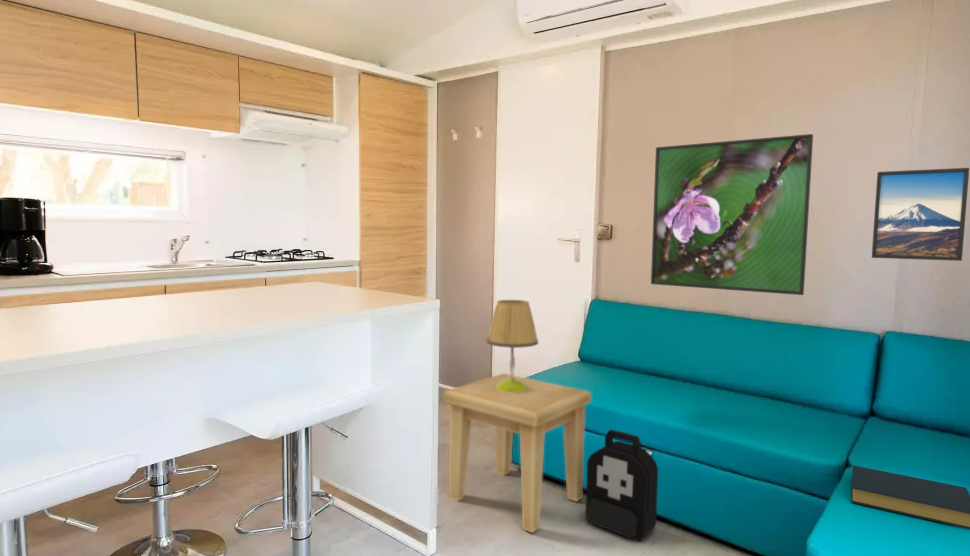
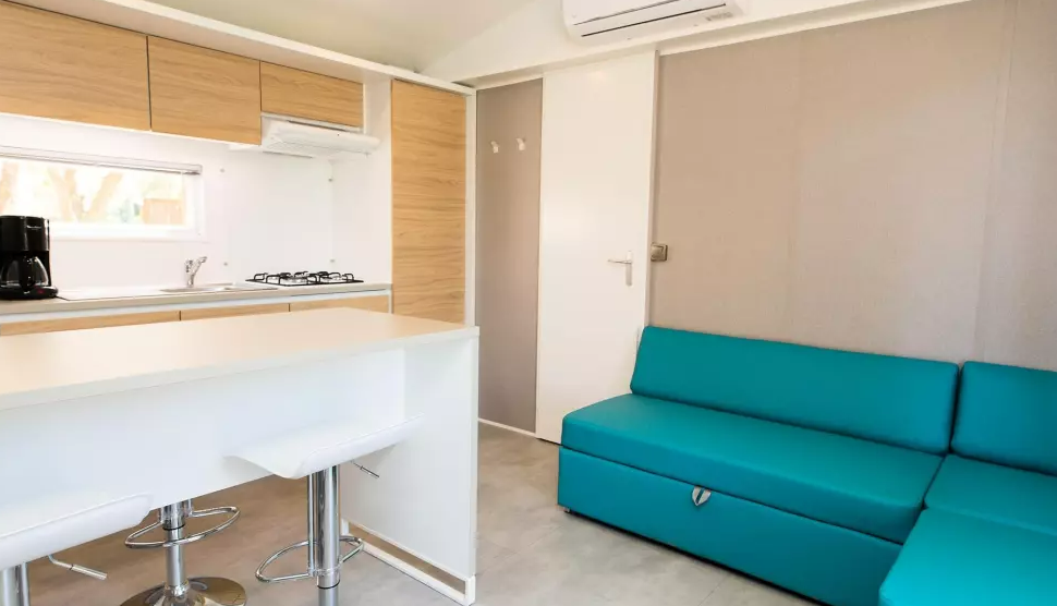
- hardback book [850,464,970,530]
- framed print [650,133,814,296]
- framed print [871,167,970,262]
- side table [443,372,592,534]
- table lamp [485,299,539,393]
- backpack [585,428,659,543]
